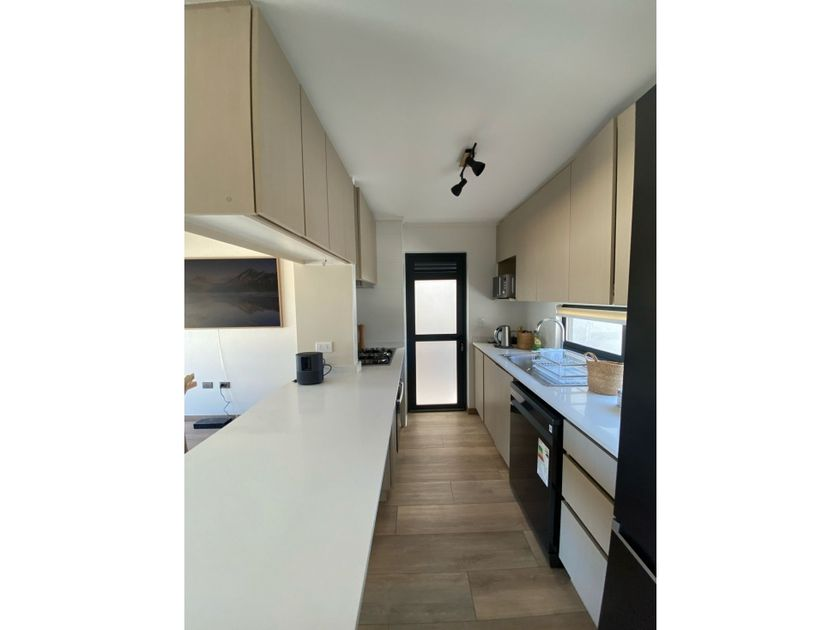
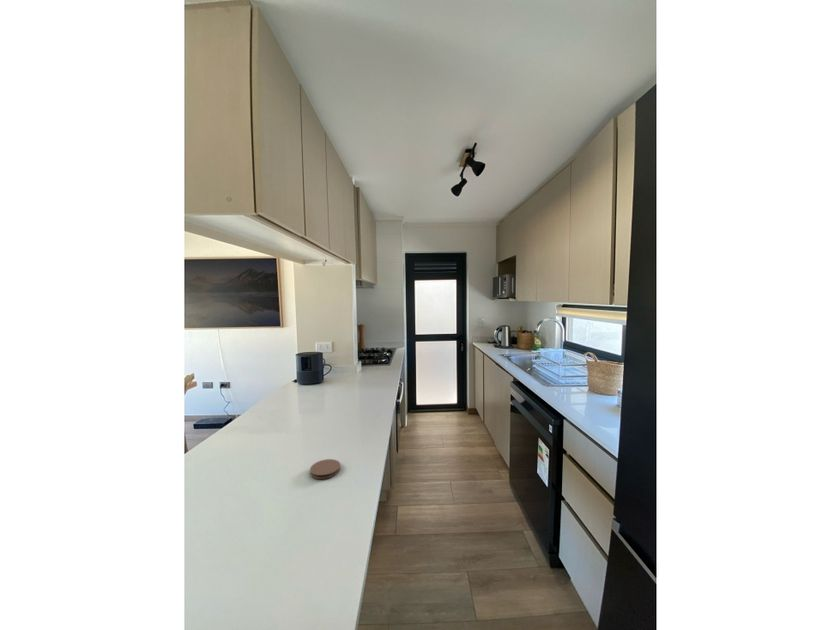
+ coaster [309,458,341,480]
